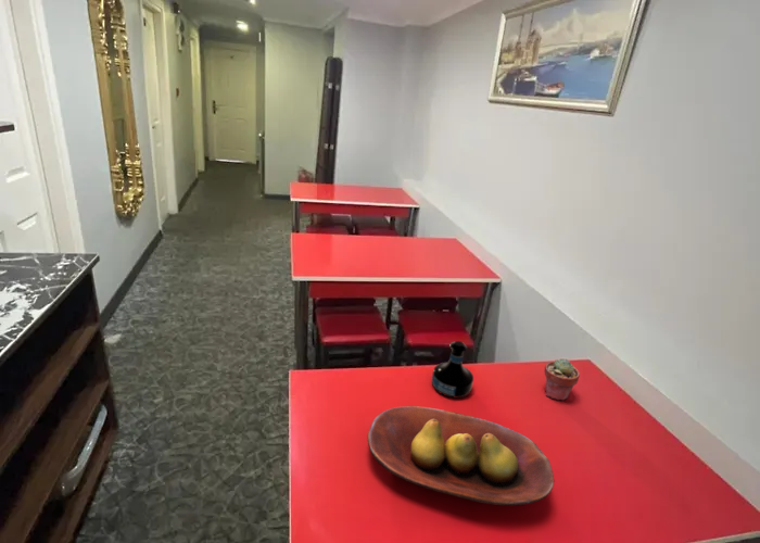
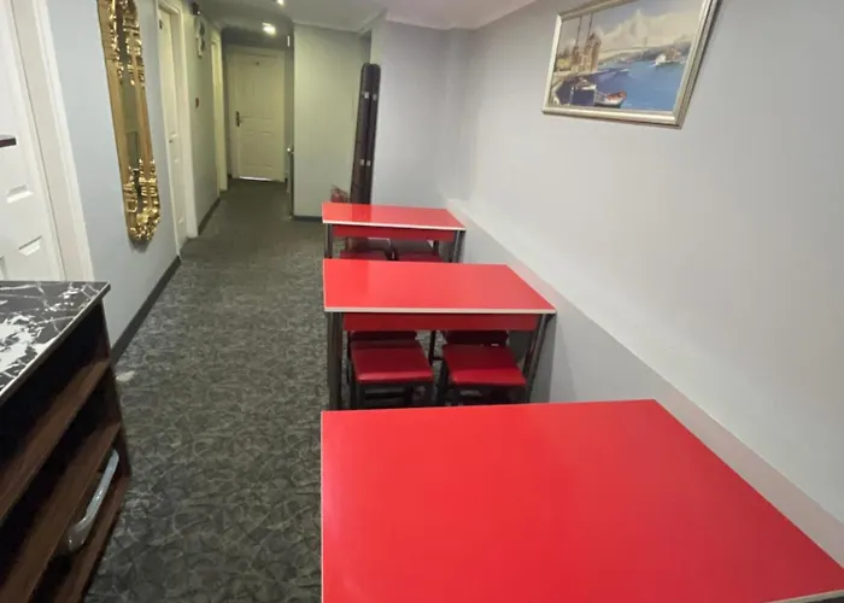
- potted succulent [544,357,581,402]
- fruit bowl [367,405,555,506]
- tequila bottle [431,340,474,400]
